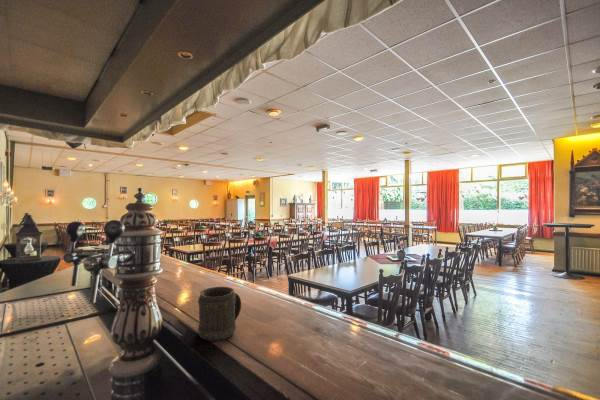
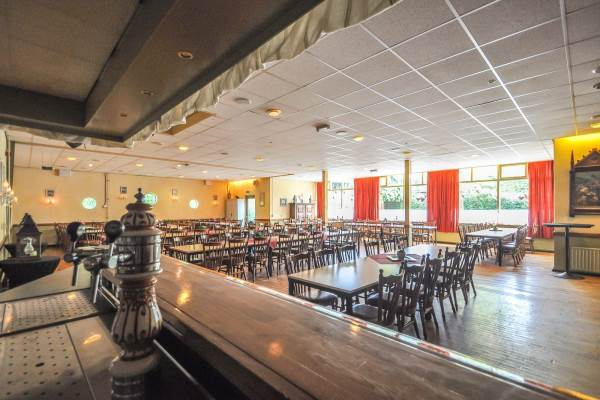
- beer mug [197,286,242,342]
